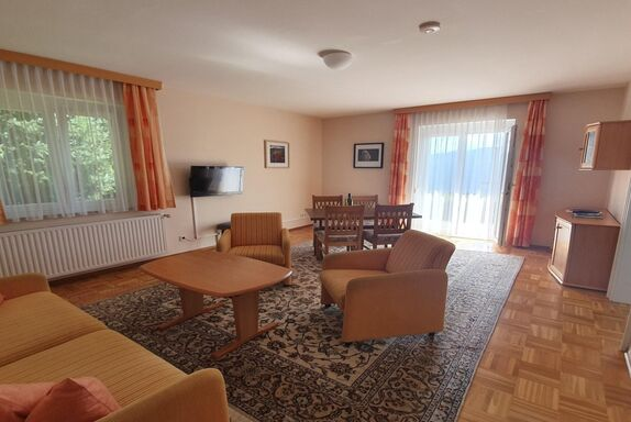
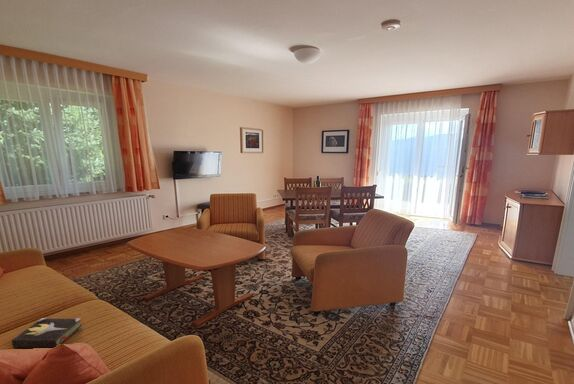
+ hardback book [11,317,83,349]
